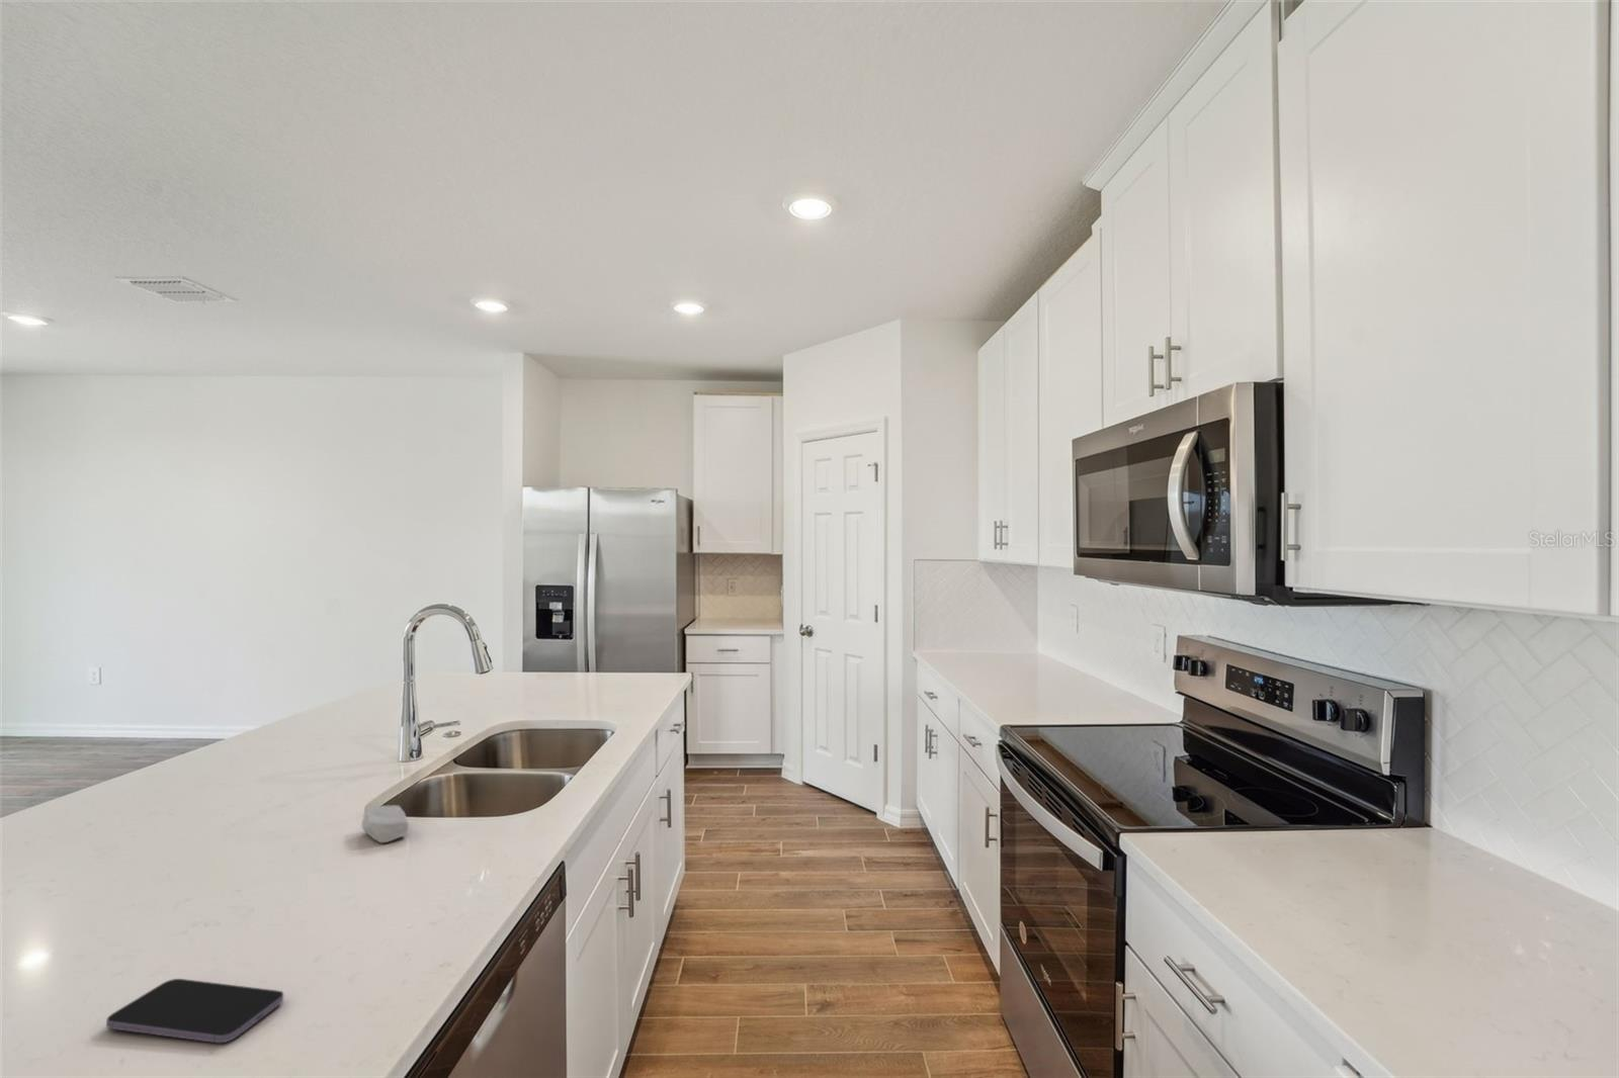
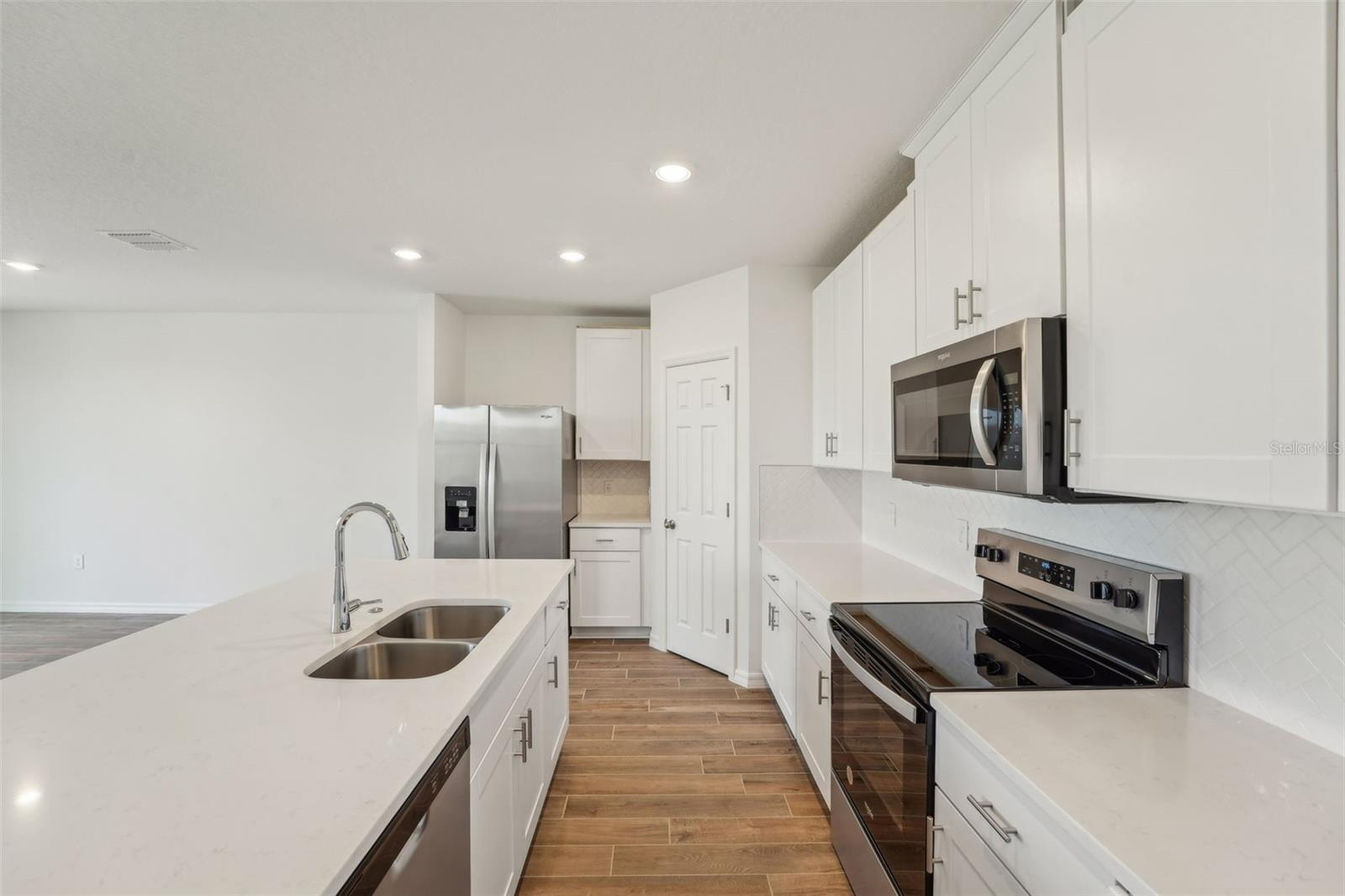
- smartphone [105,978,284,1043]
- soap bar [361,804,409,845]
